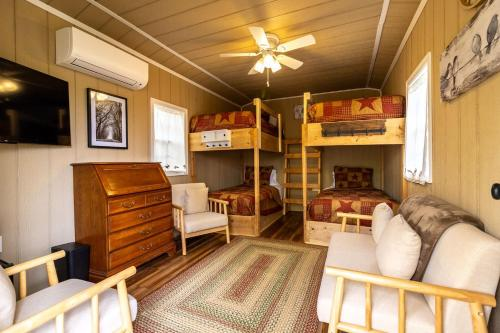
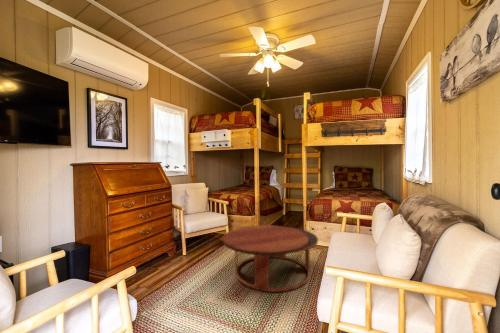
+ coffee table [221,224,319,293]
